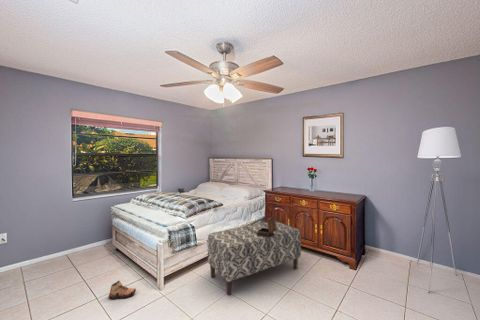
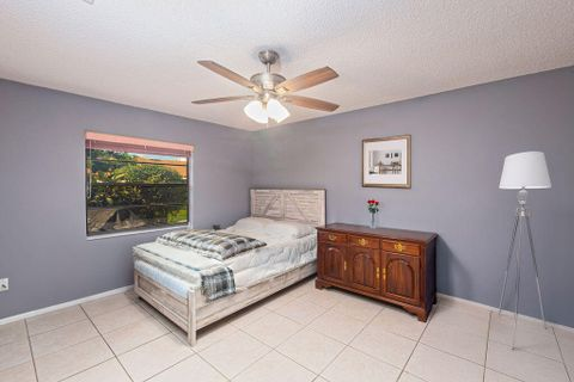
- shoe [108,280,137,300]
- decorative box [257,215,277,238]
- bench [207,220,302,296]
